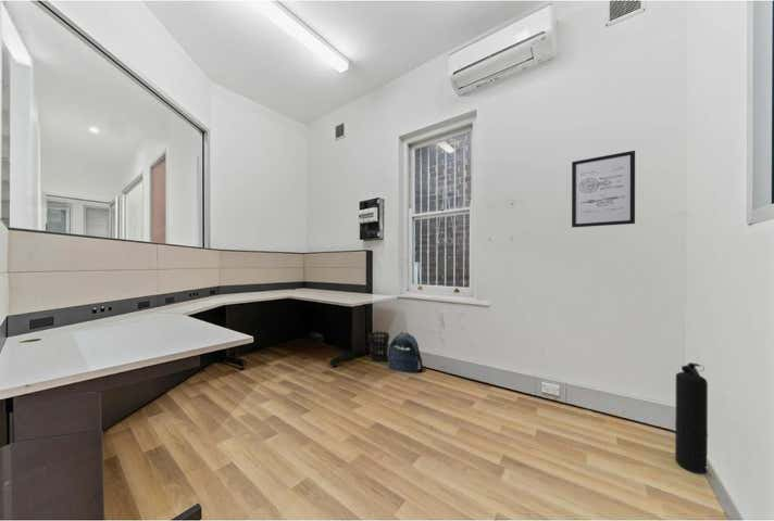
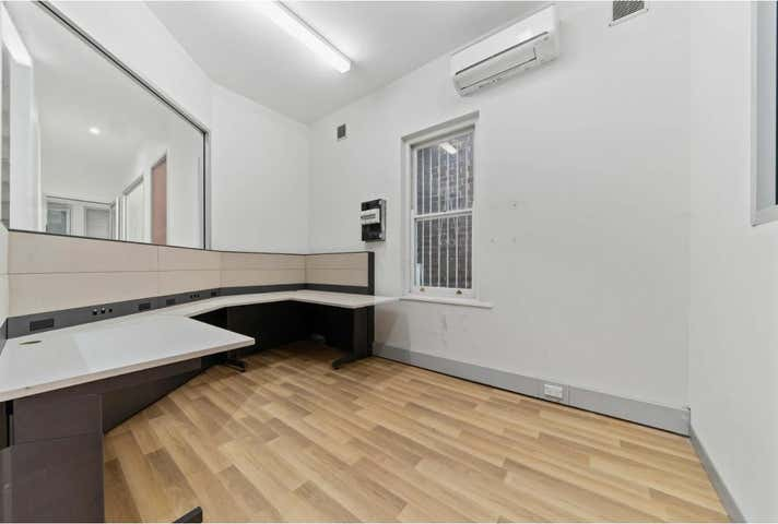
- backpack [387,331,424,374]
- wastebasket [367,331,390,364]
- wall art [571,150,636,229]
- fire extinguisher [674,361,709,475]
